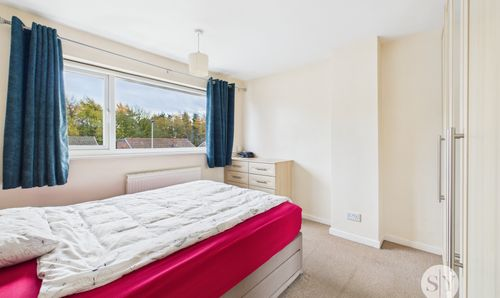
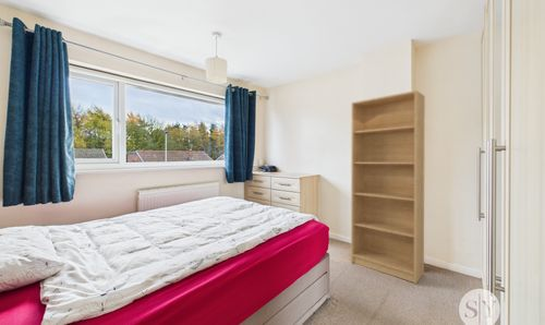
+ bookshelf [350,89,426,285]
